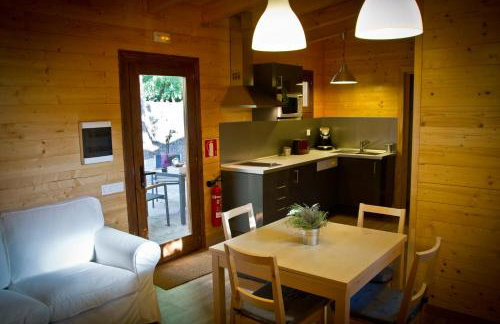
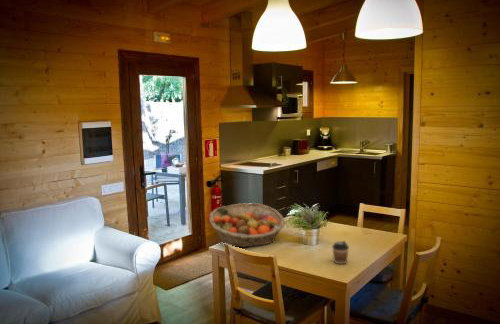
+ fruit basket [209,202,286,248]
+ coffee cup [331,240,350,265]
